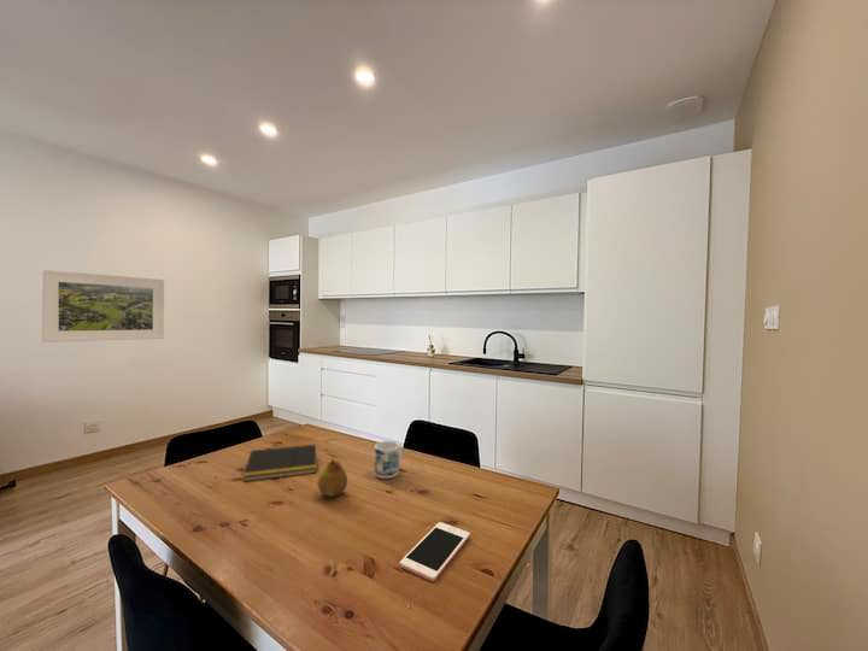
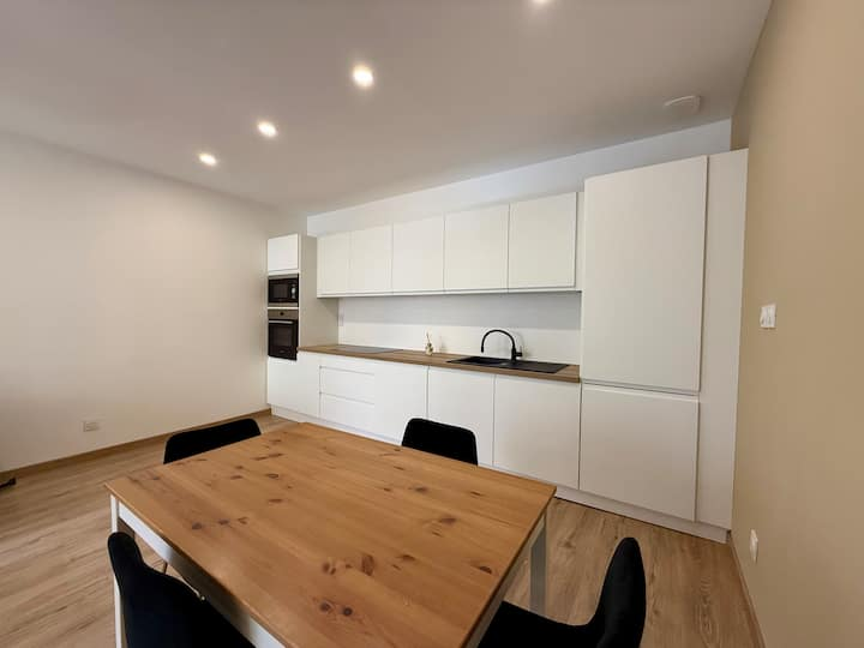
- mug [374,440,404,480]
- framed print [41,269,165,344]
- notepad [242,444,318,482]
- fruit [316,457,348,498]
- cell phone [399,521,471,582]
